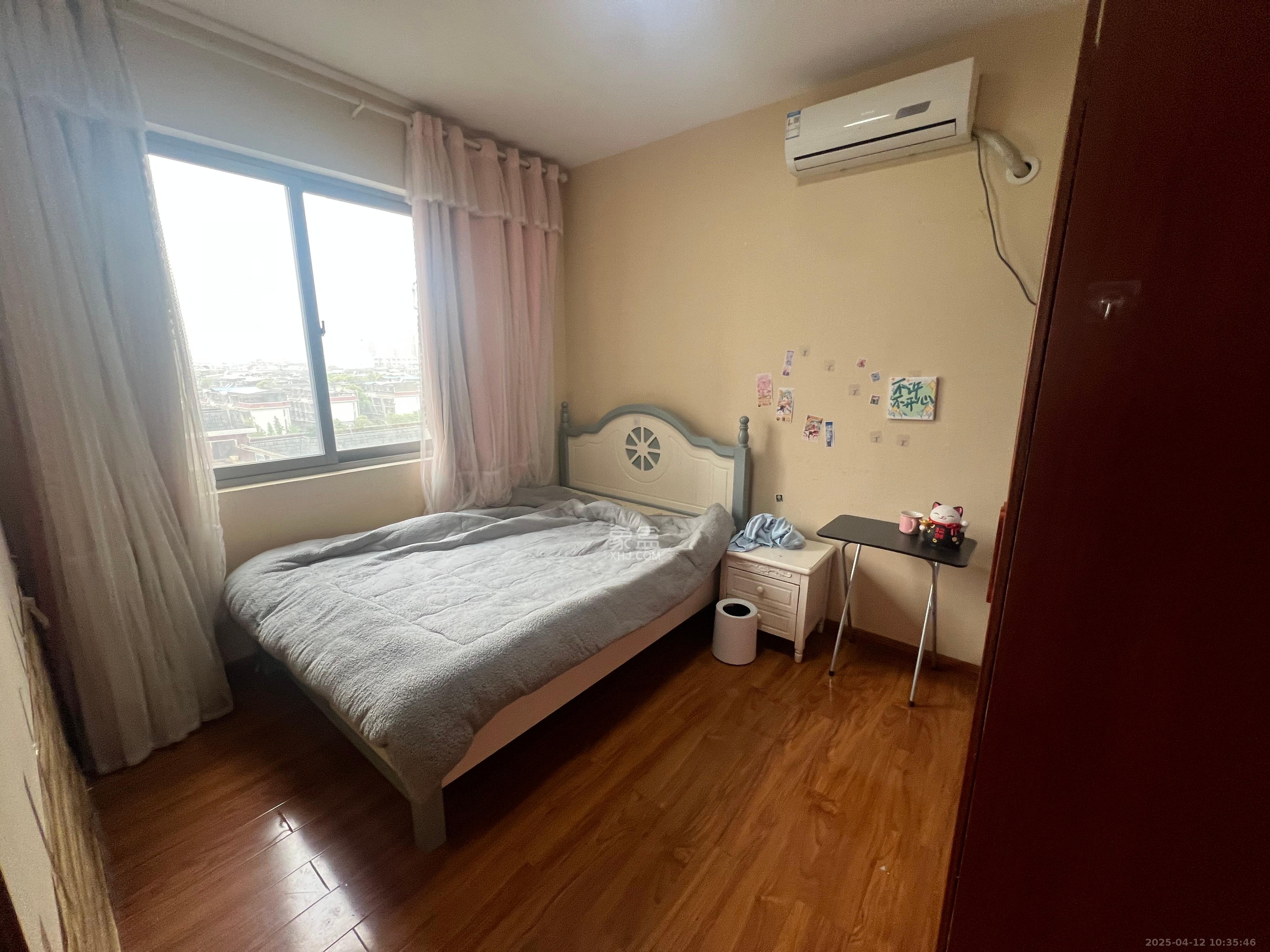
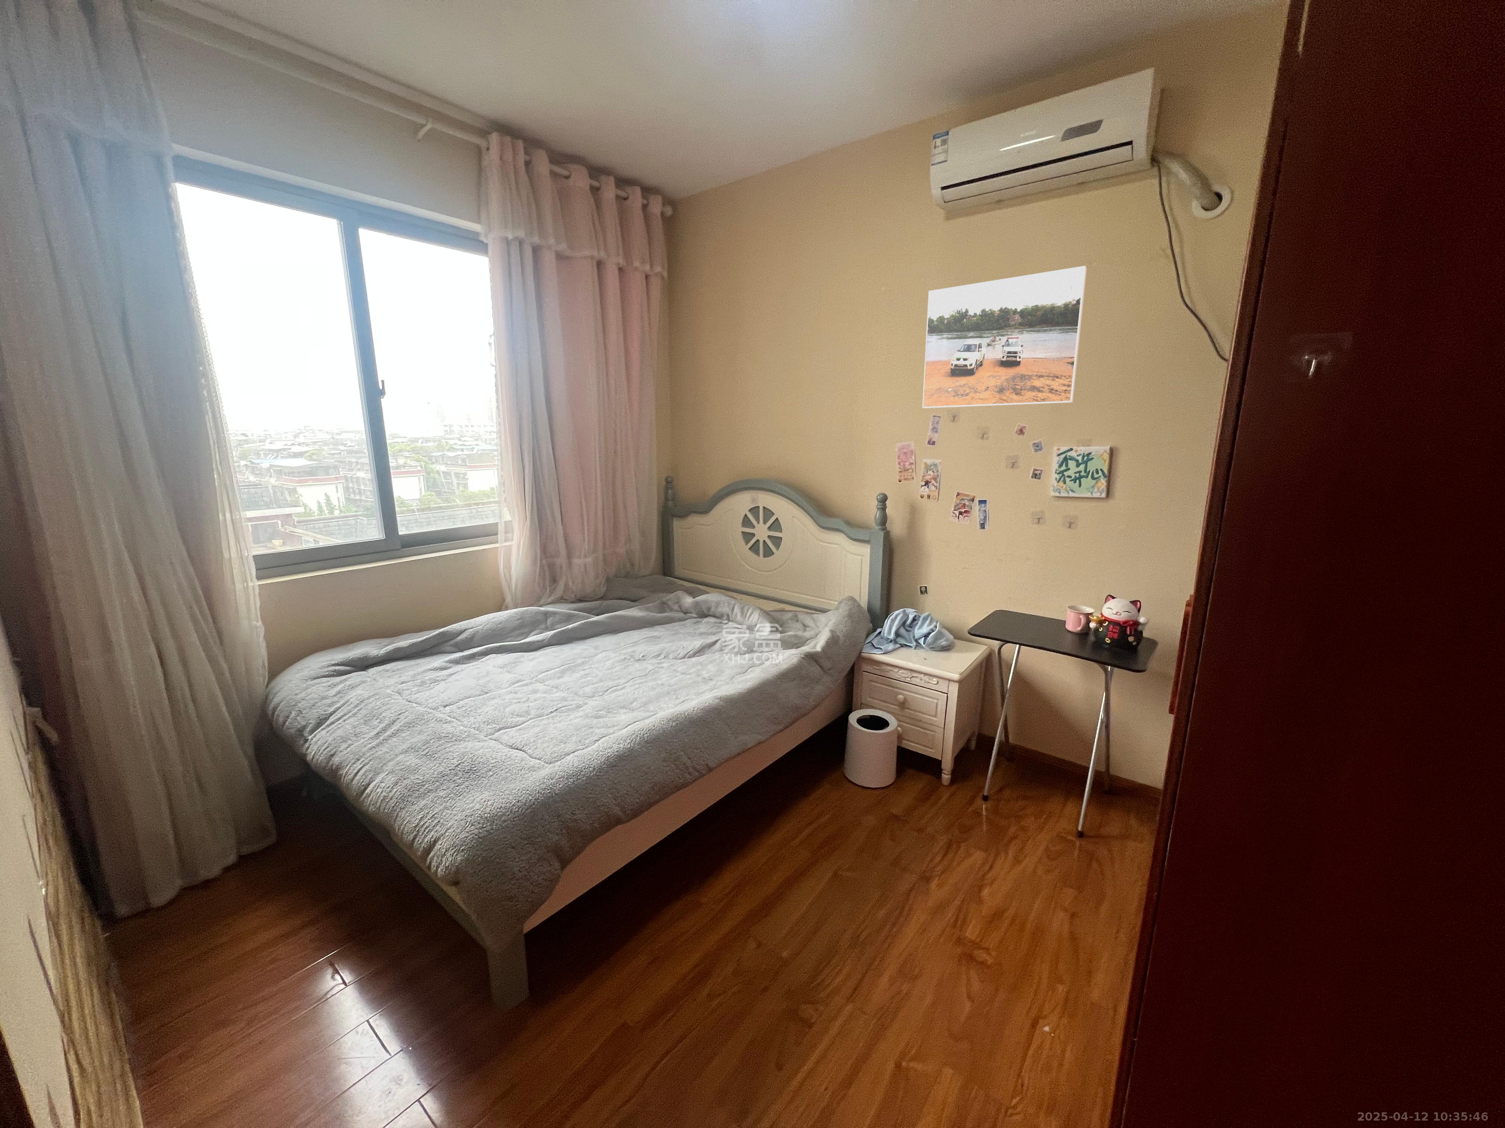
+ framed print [922,265,1088,409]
